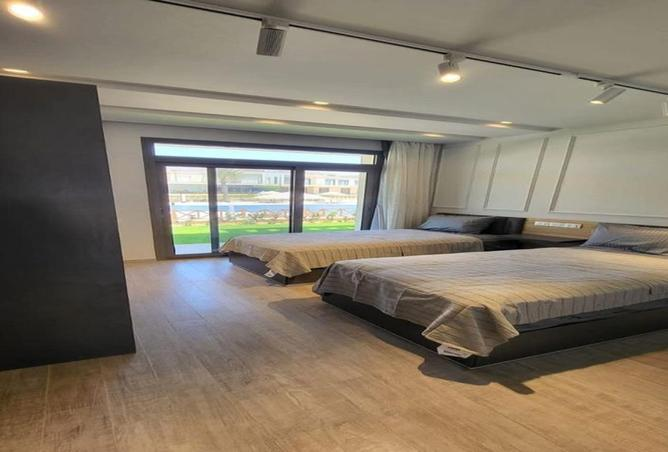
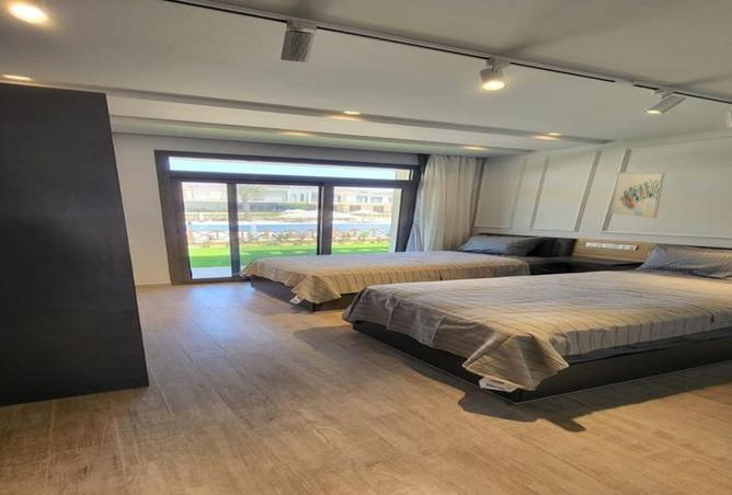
+ wall art [609,171,665,219]
